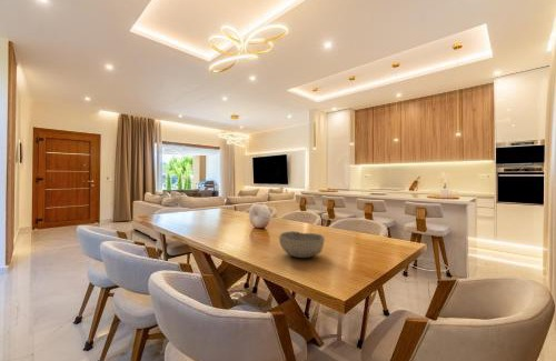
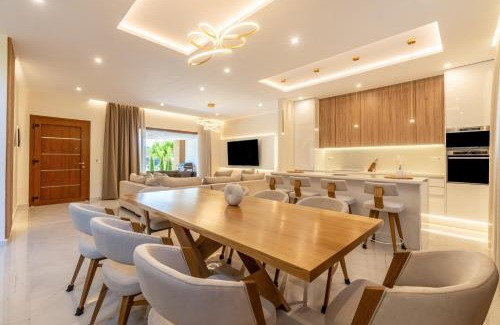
- bowl [278,230,326,259]
